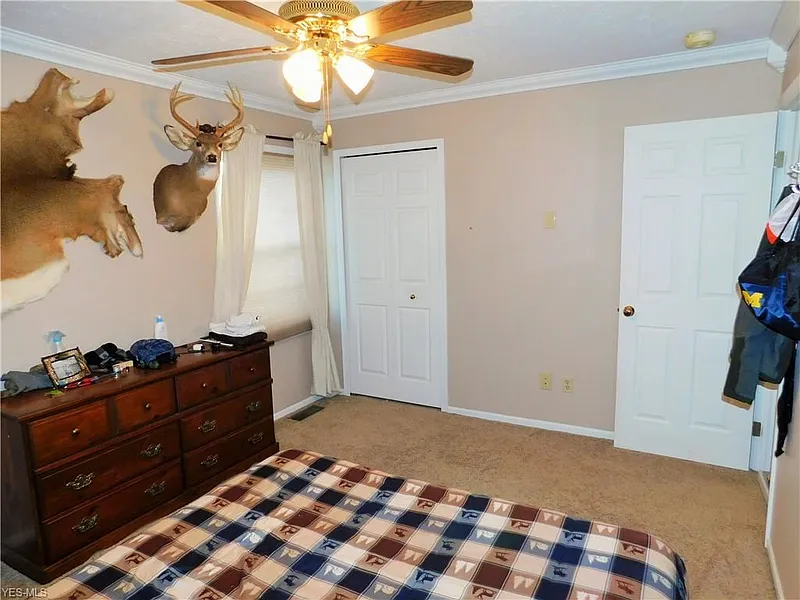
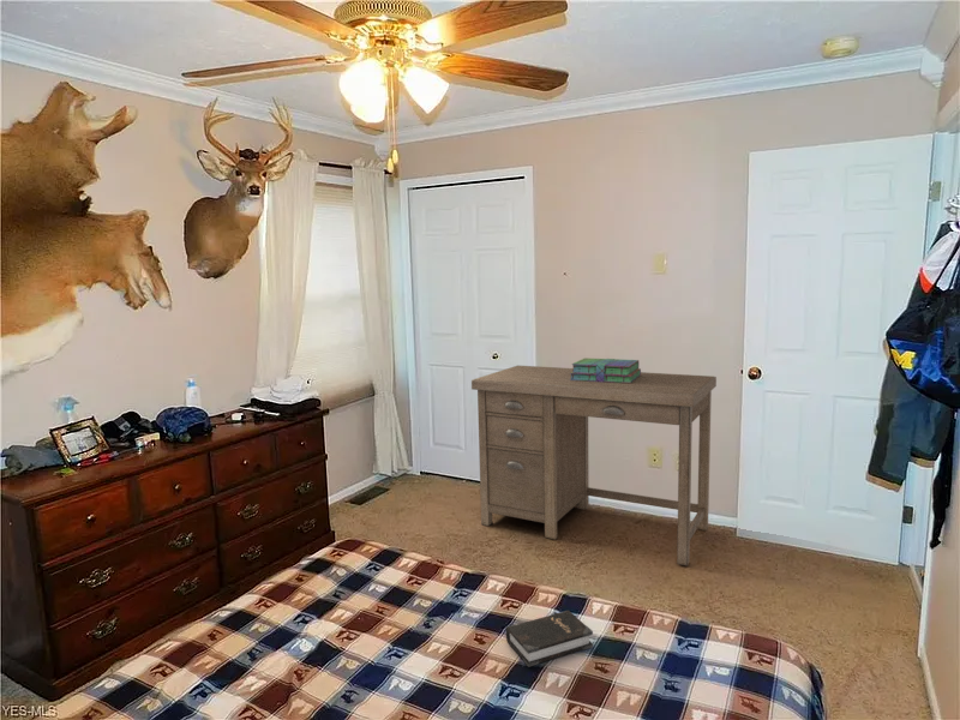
+ stack of books [570,356,642,383]
+ hardback book [505,610,594,668]
+ desk [470,365,718,566]
